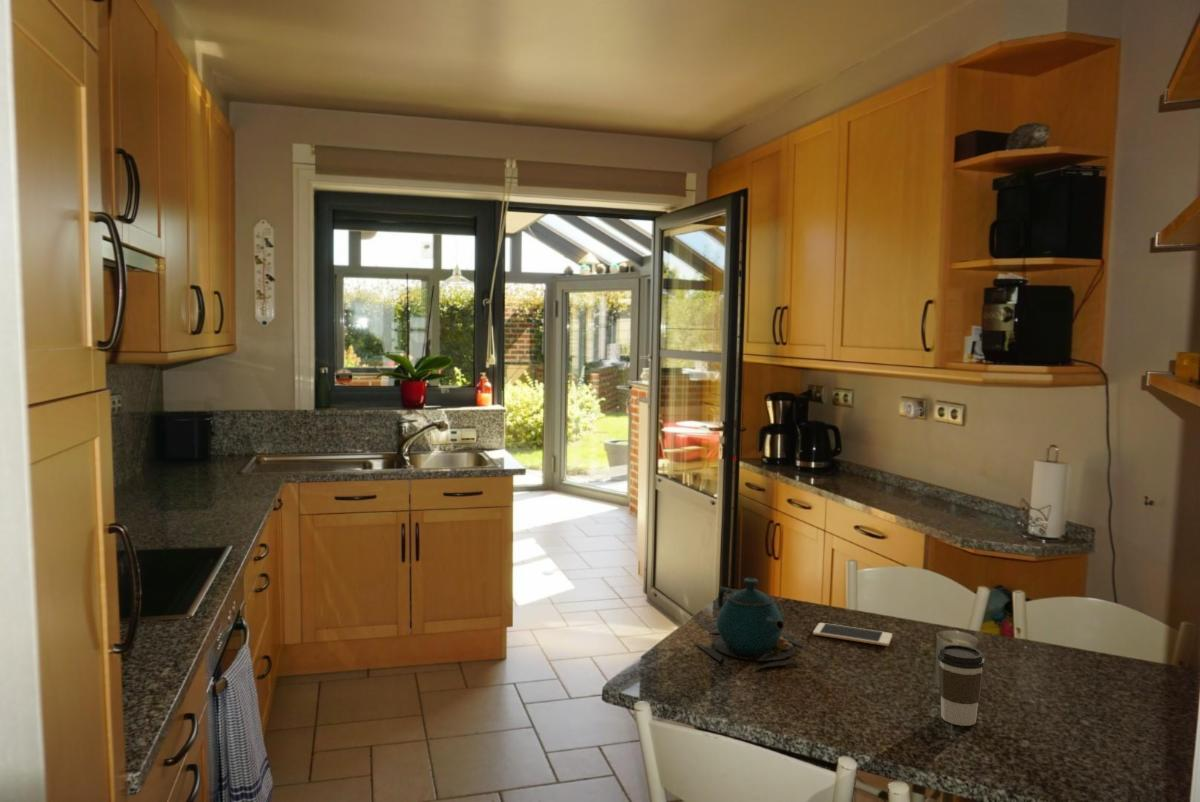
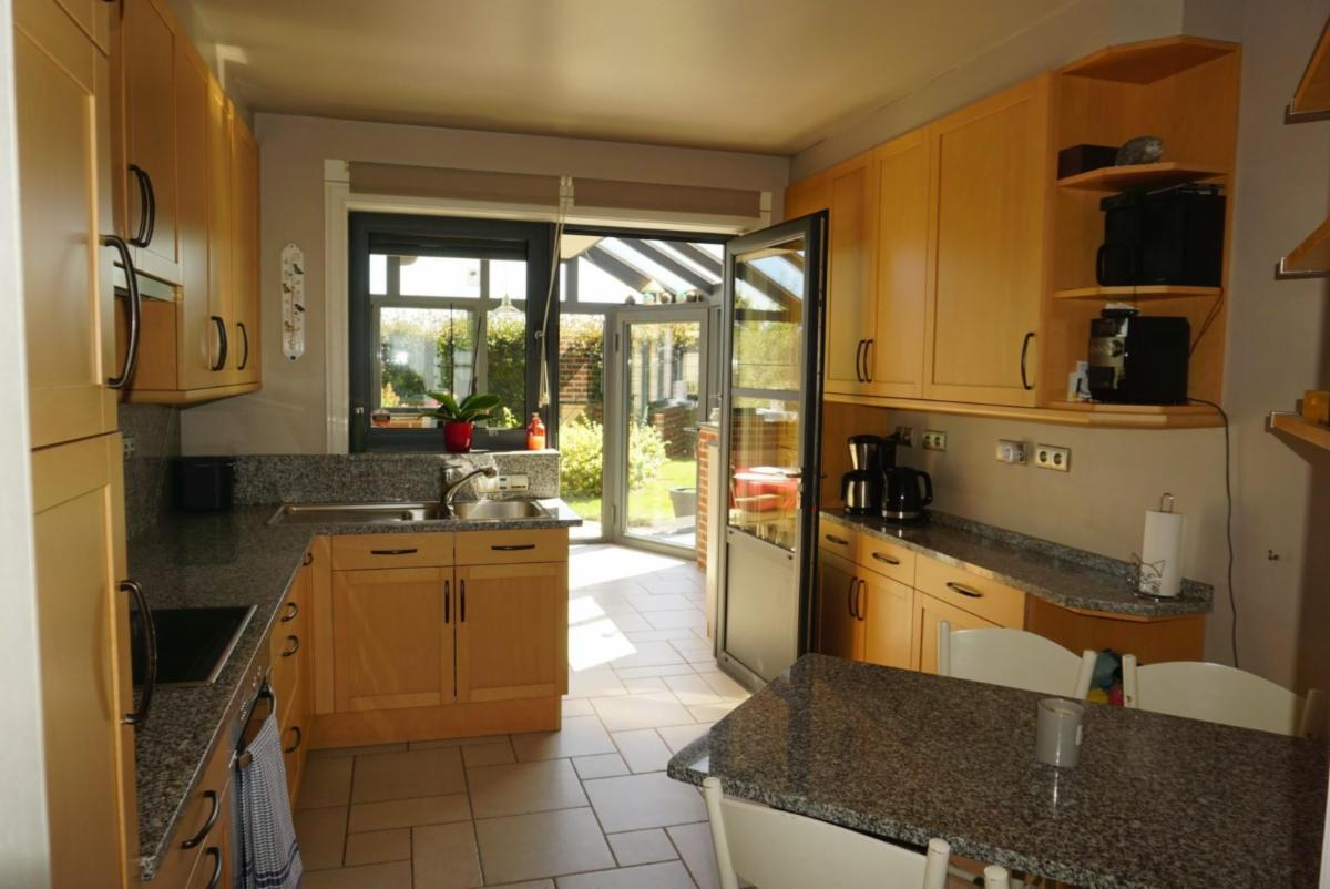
- teapot [692,577,811,669]
- cell phone [812,622,893,647]
- coffee cup [937,644,986,727]
